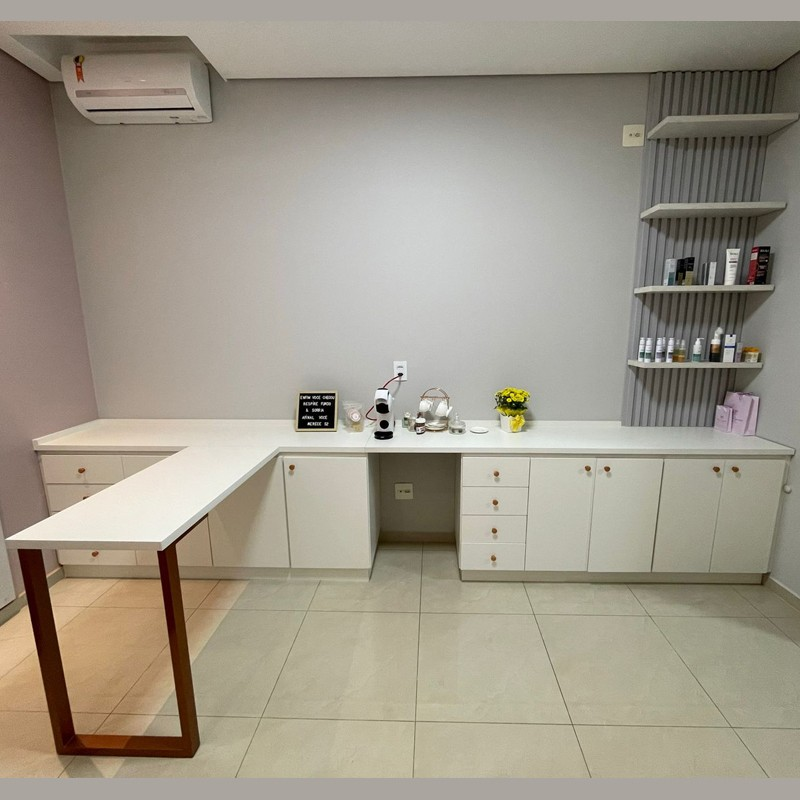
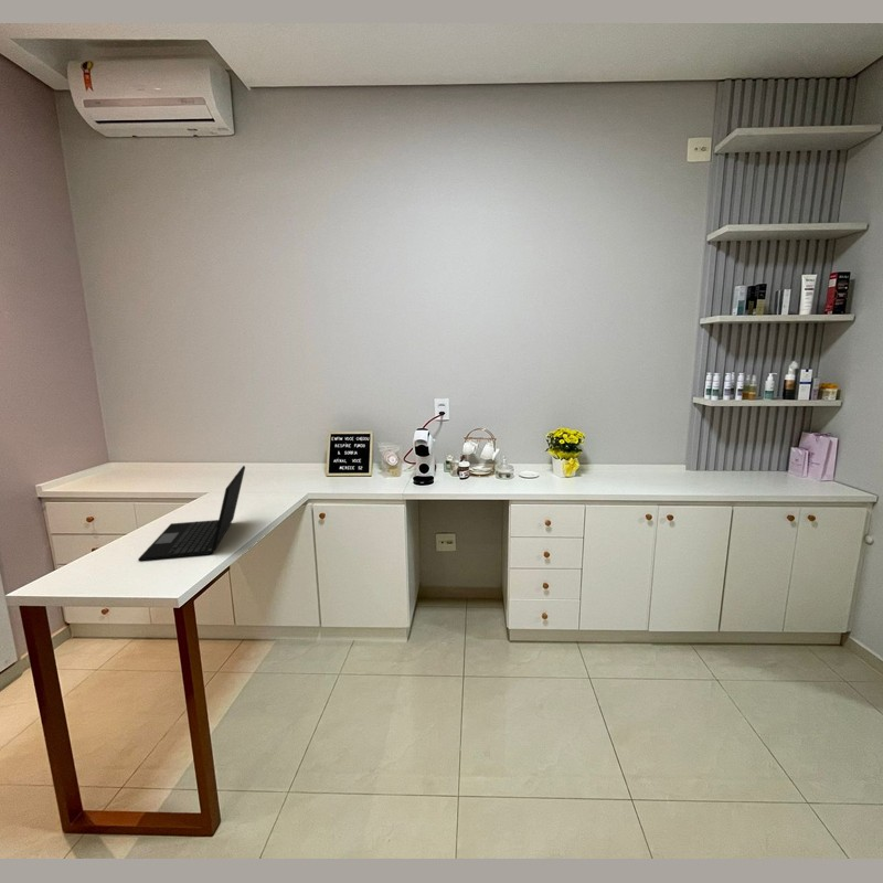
+ laptop [137,465,246,562]
